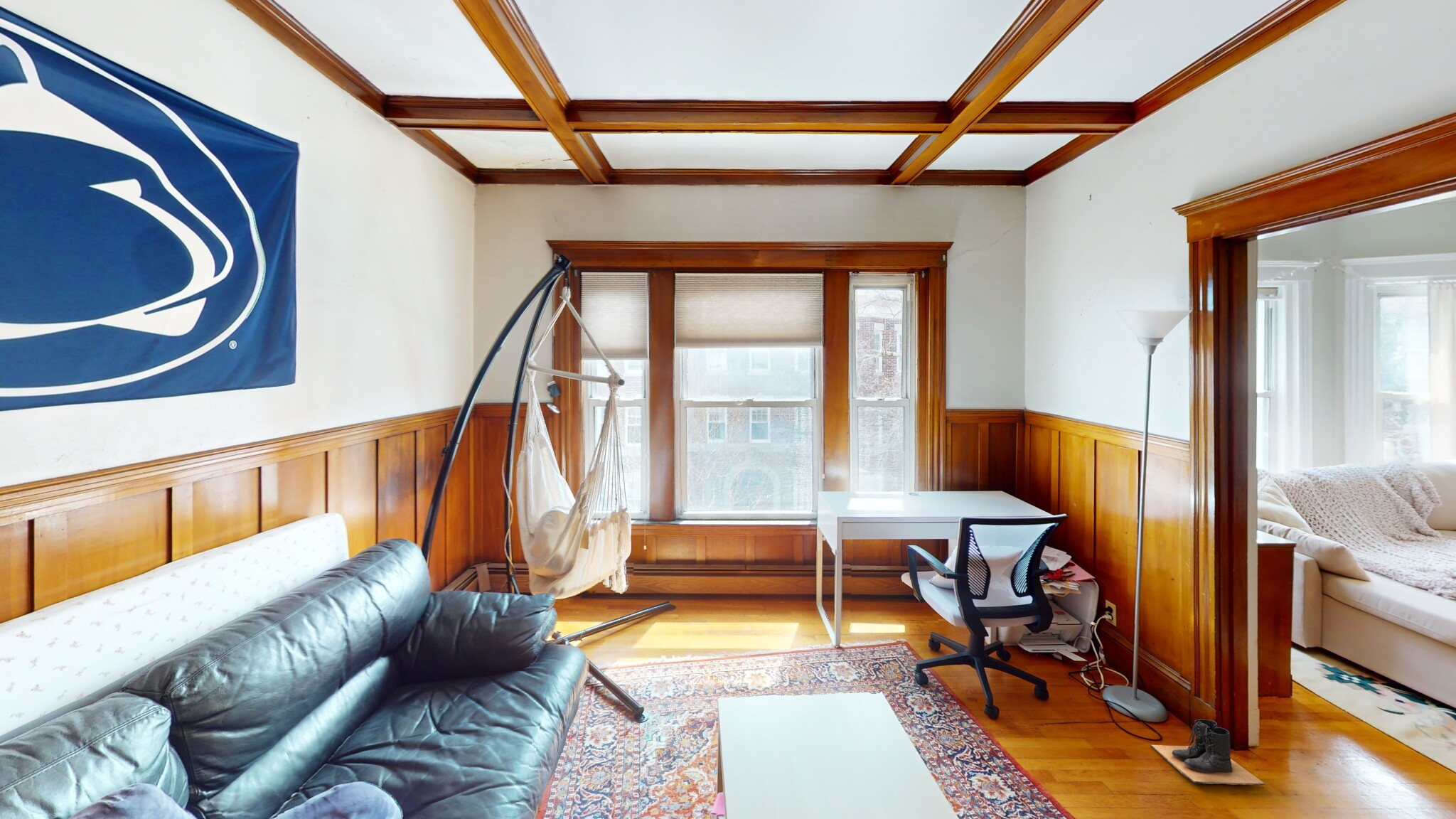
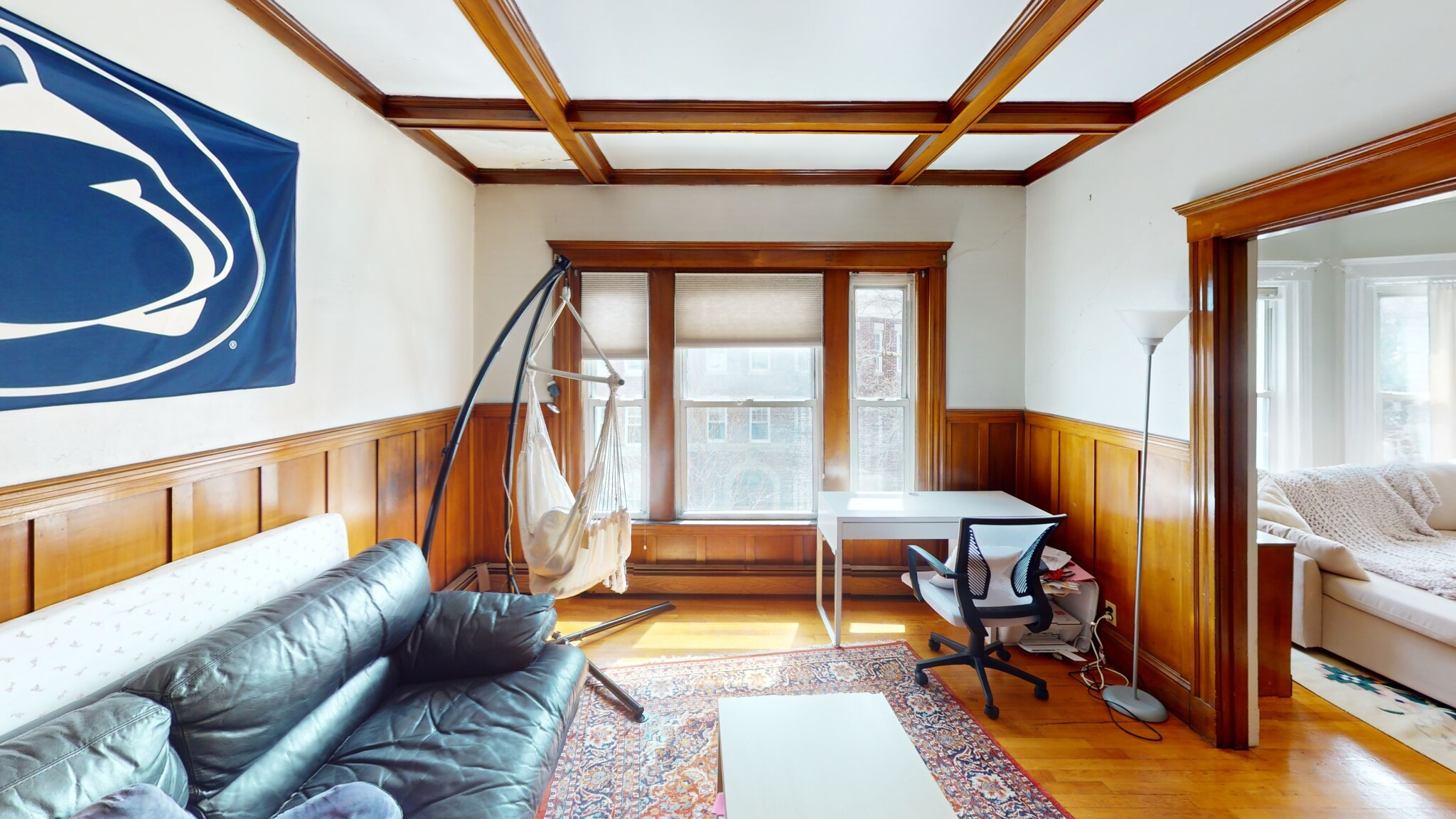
- boots [1150,719,1265,786]
